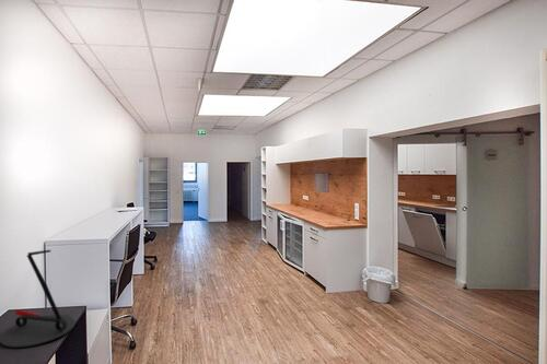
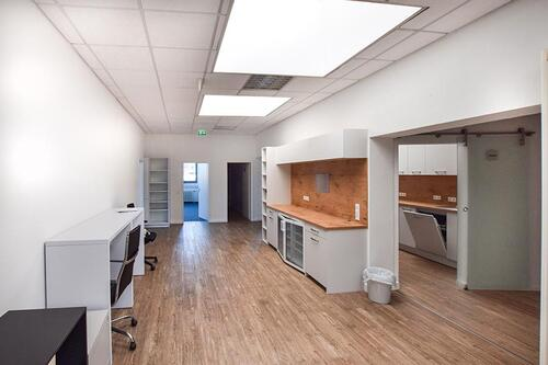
- desk lamp [0,249,75,349]
